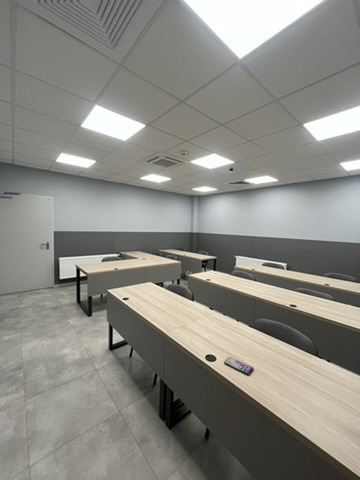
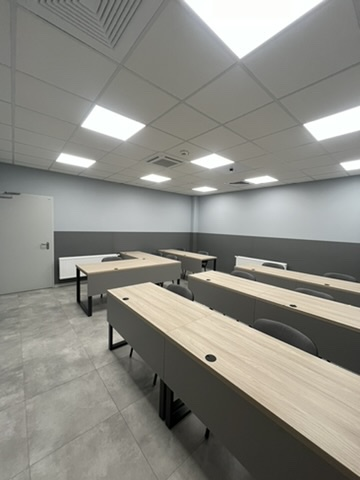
- smartphone [223,356,254,376]
